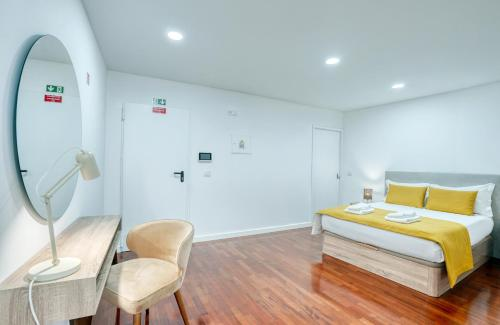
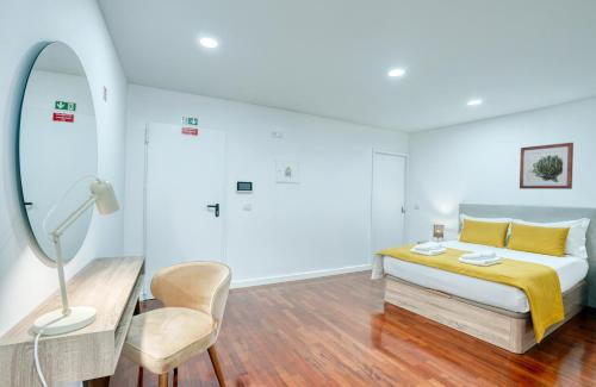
+ wall art [519,142,575,191]
